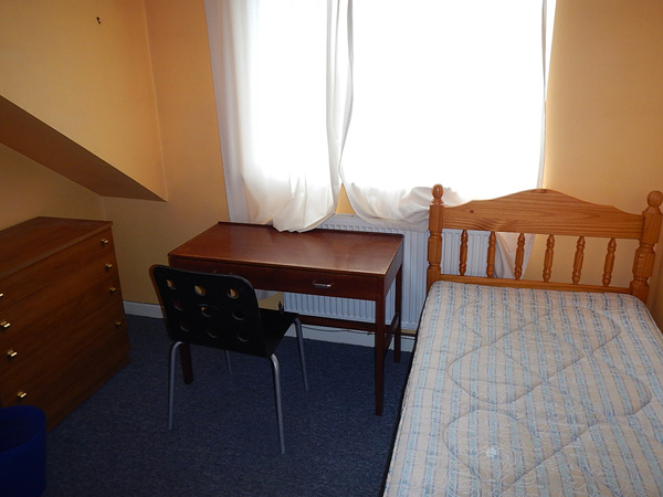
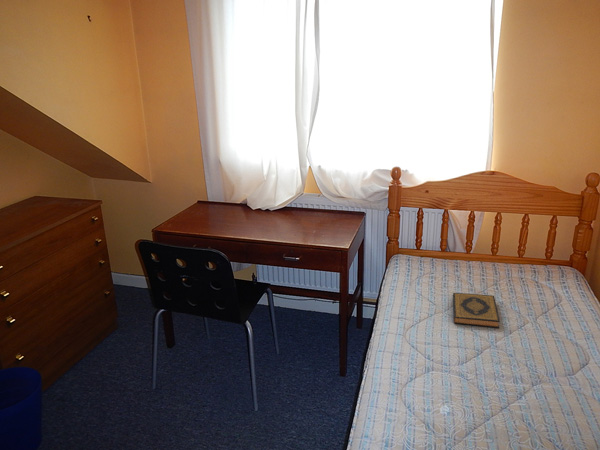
+ hardback book [452,292,501,329]
